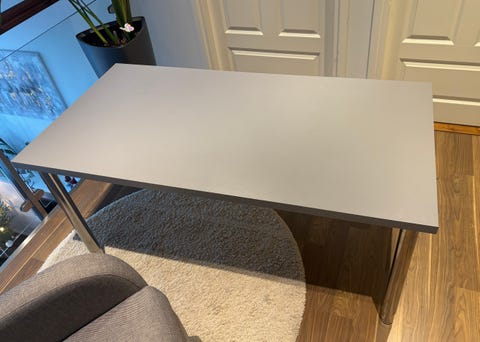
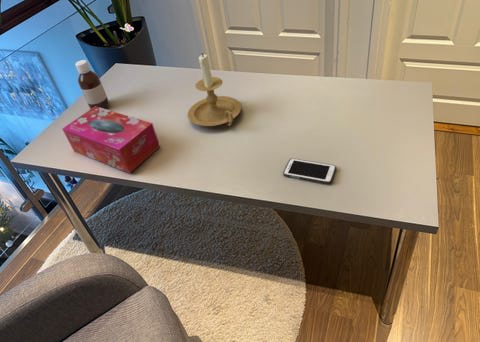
+ tissue box [61,106,161,174]
+ cell phone [282,158,337,185]
+ bottle [74,59,110,109]
+ candle holder [187,52,242,127]
